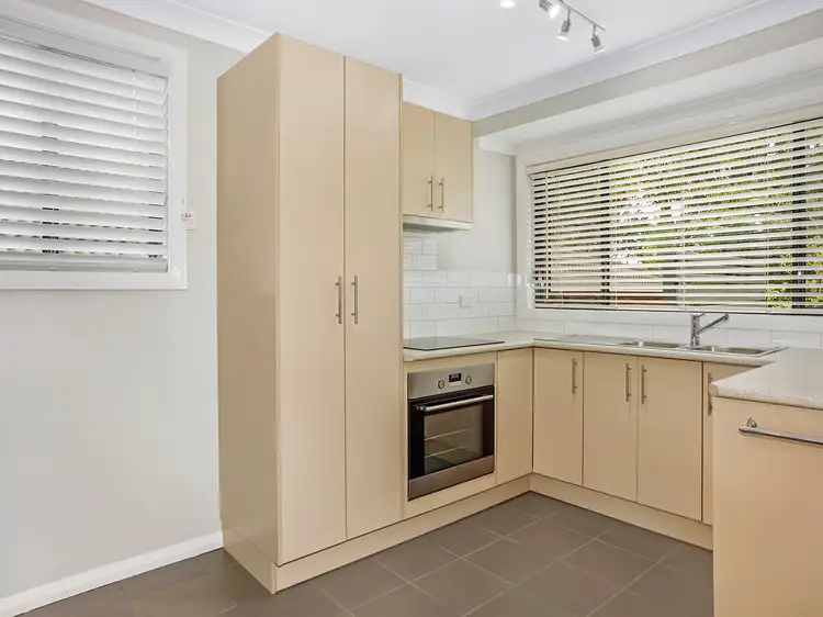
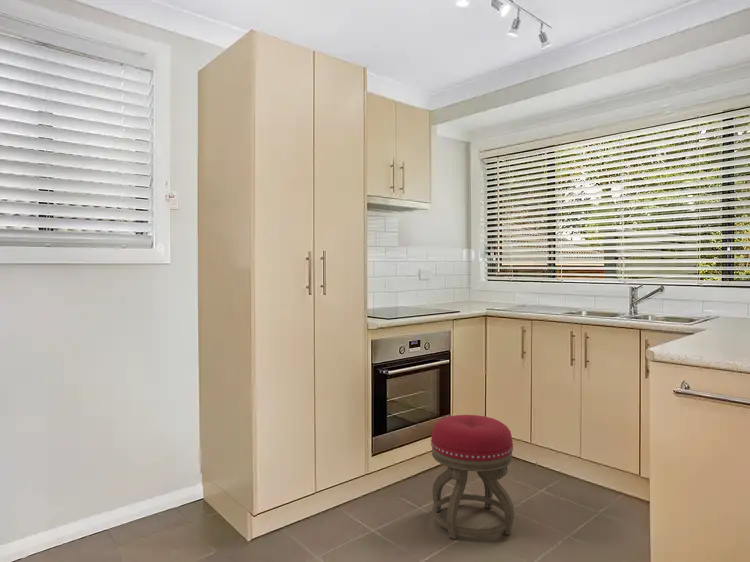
+ stool [430,414,515,540]
